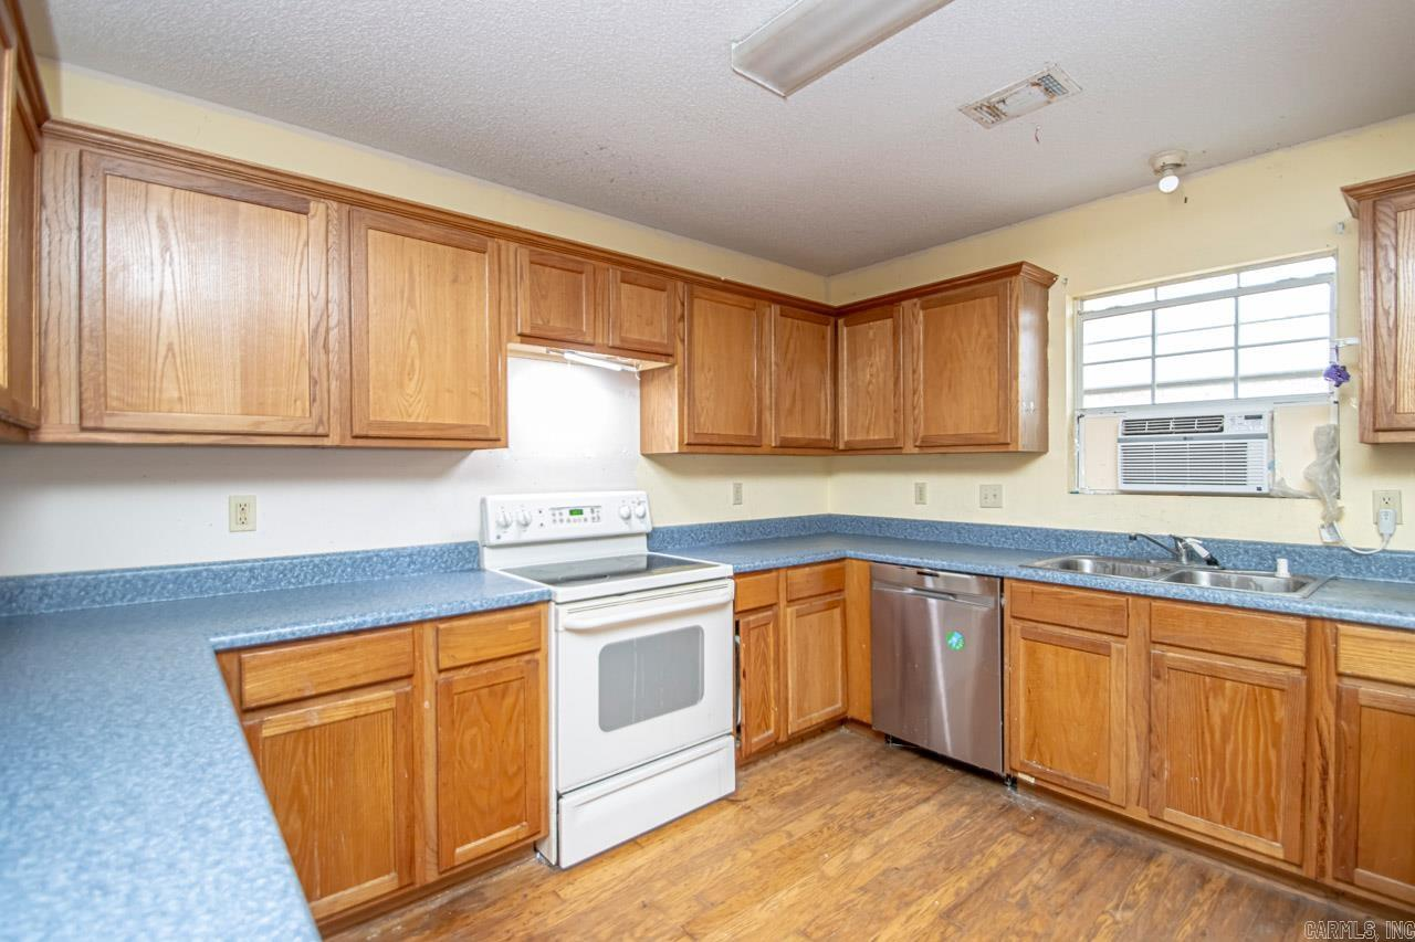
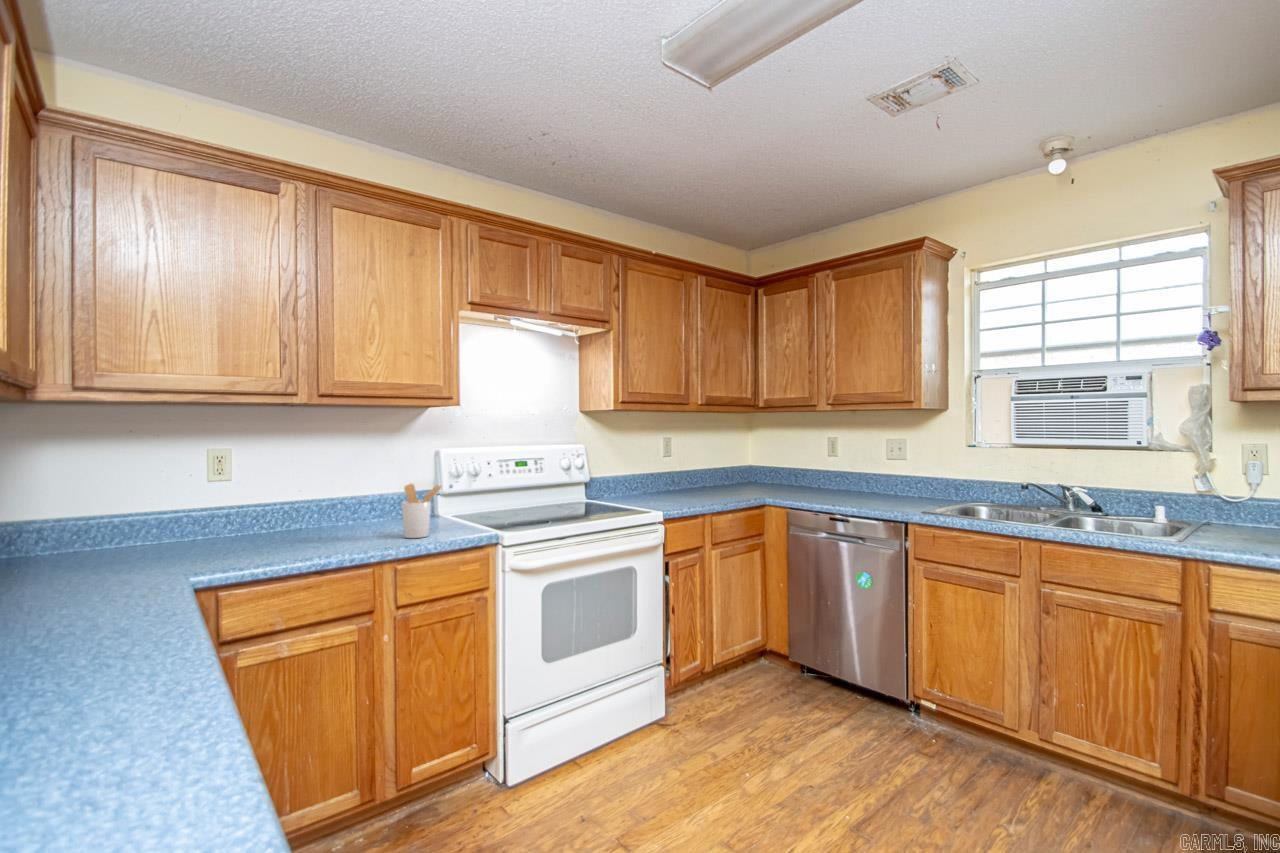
+ utensil holder [401,483,443,539]
